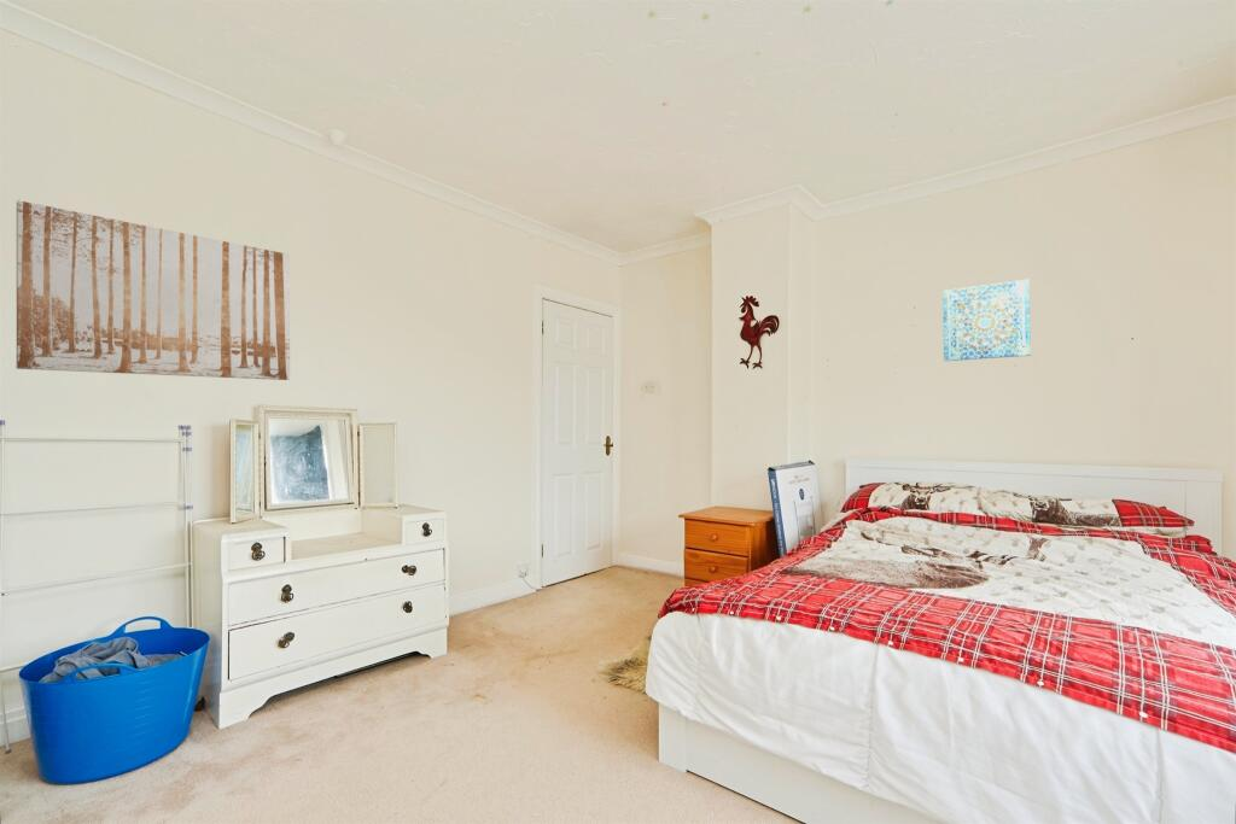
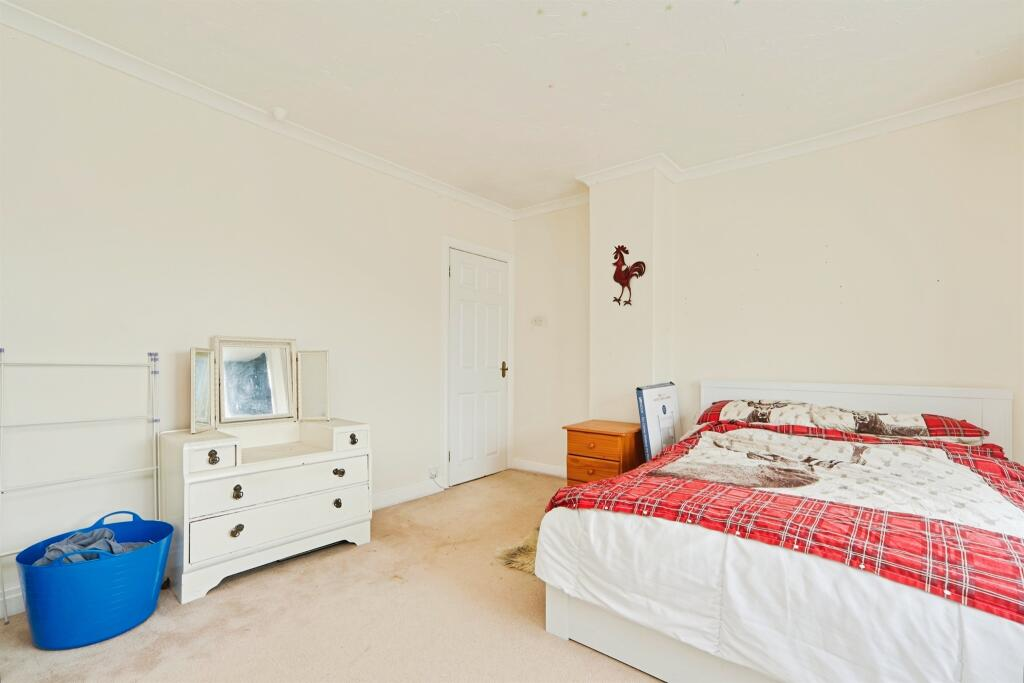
- wall art [941,279,1032,362]
- wall art [16,199,291,381]
